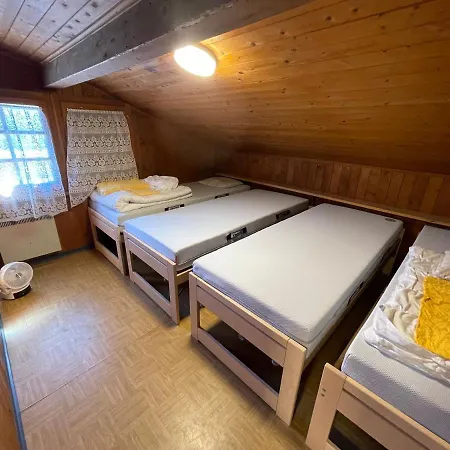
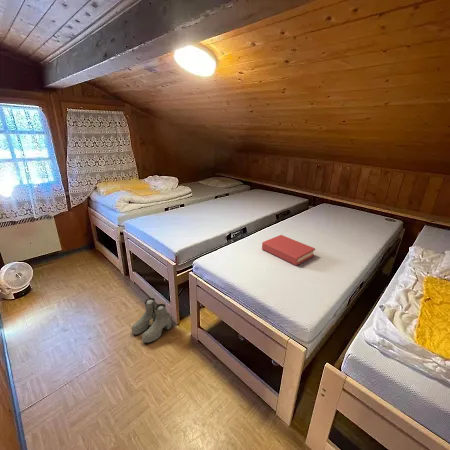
+ hardback book [261,234,316,266]
+ boots [131,297,172,344]
